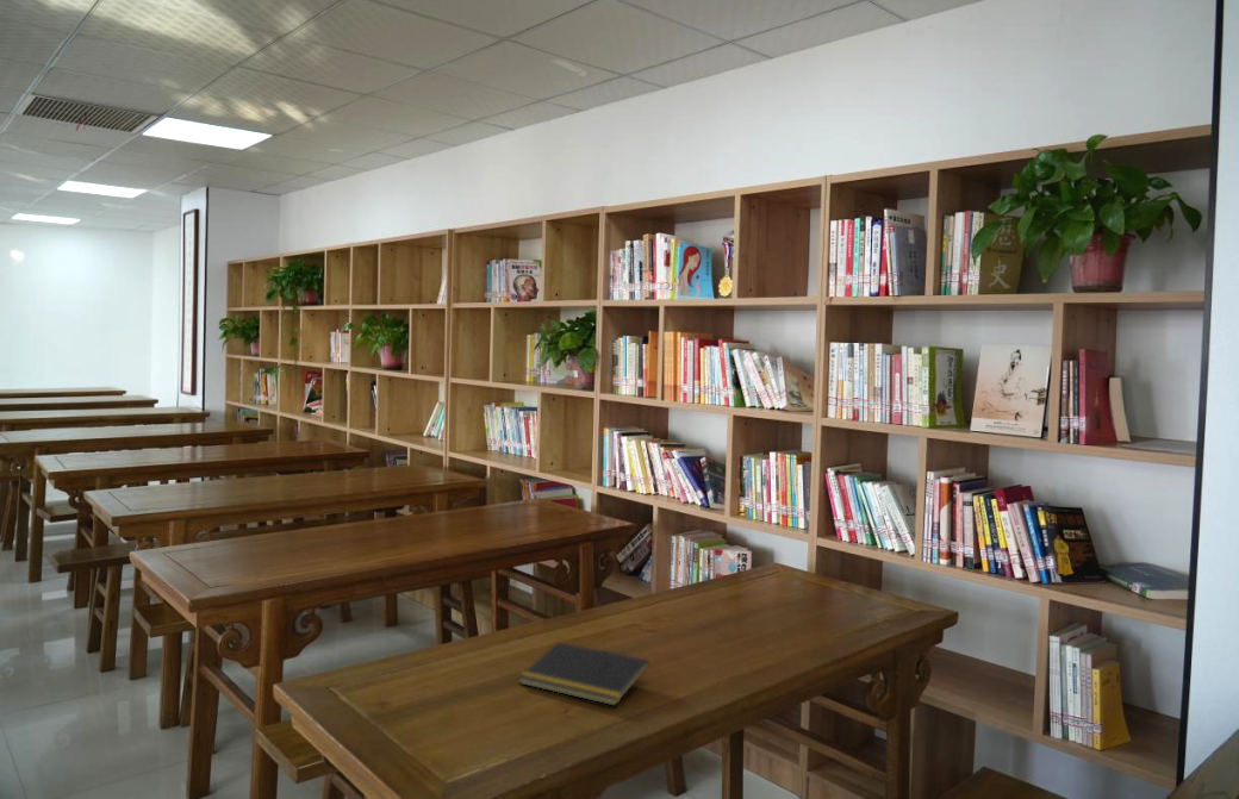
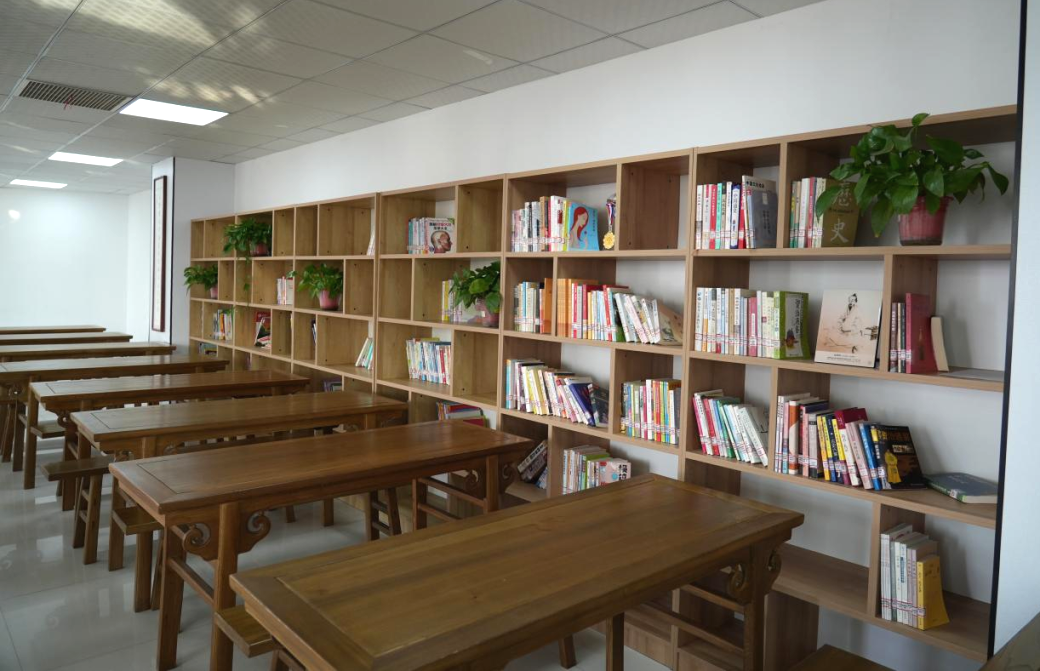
- notepad [517,641,650,707]
